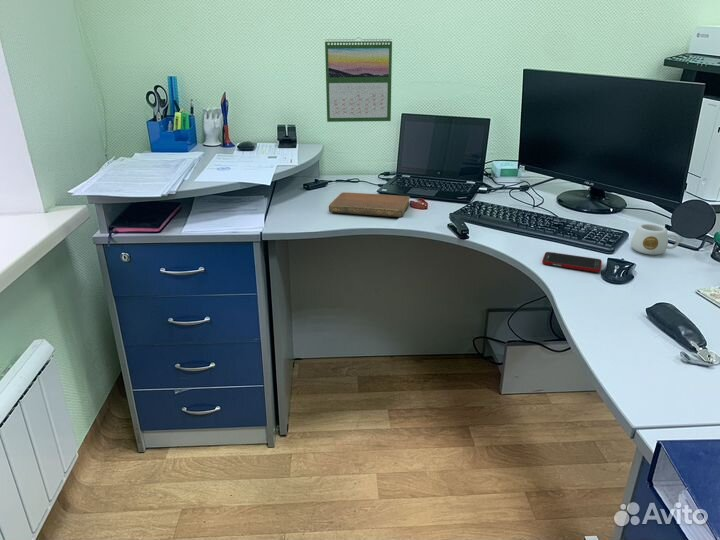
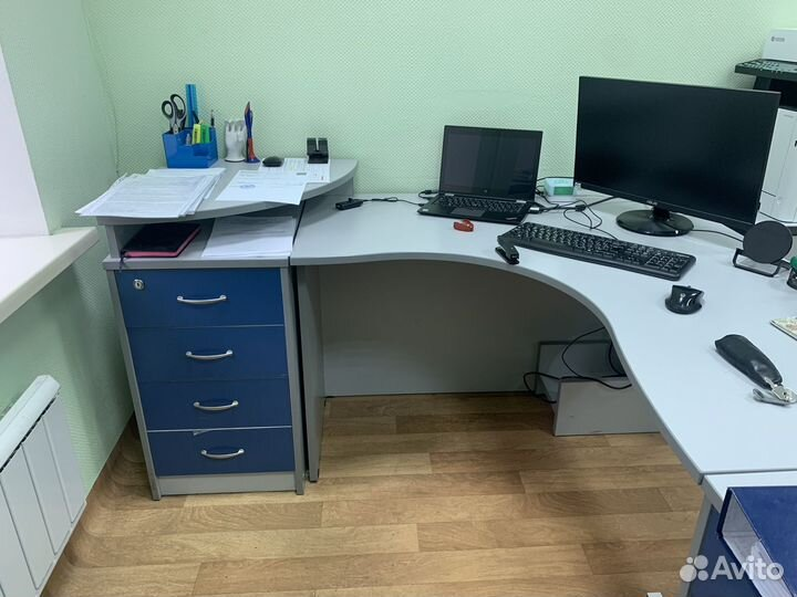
- mug [630,223,681,256]
- notebook [328,191,411,218]
- cell phone [541,251,603,273]
- calendar [324,36,393,123]
